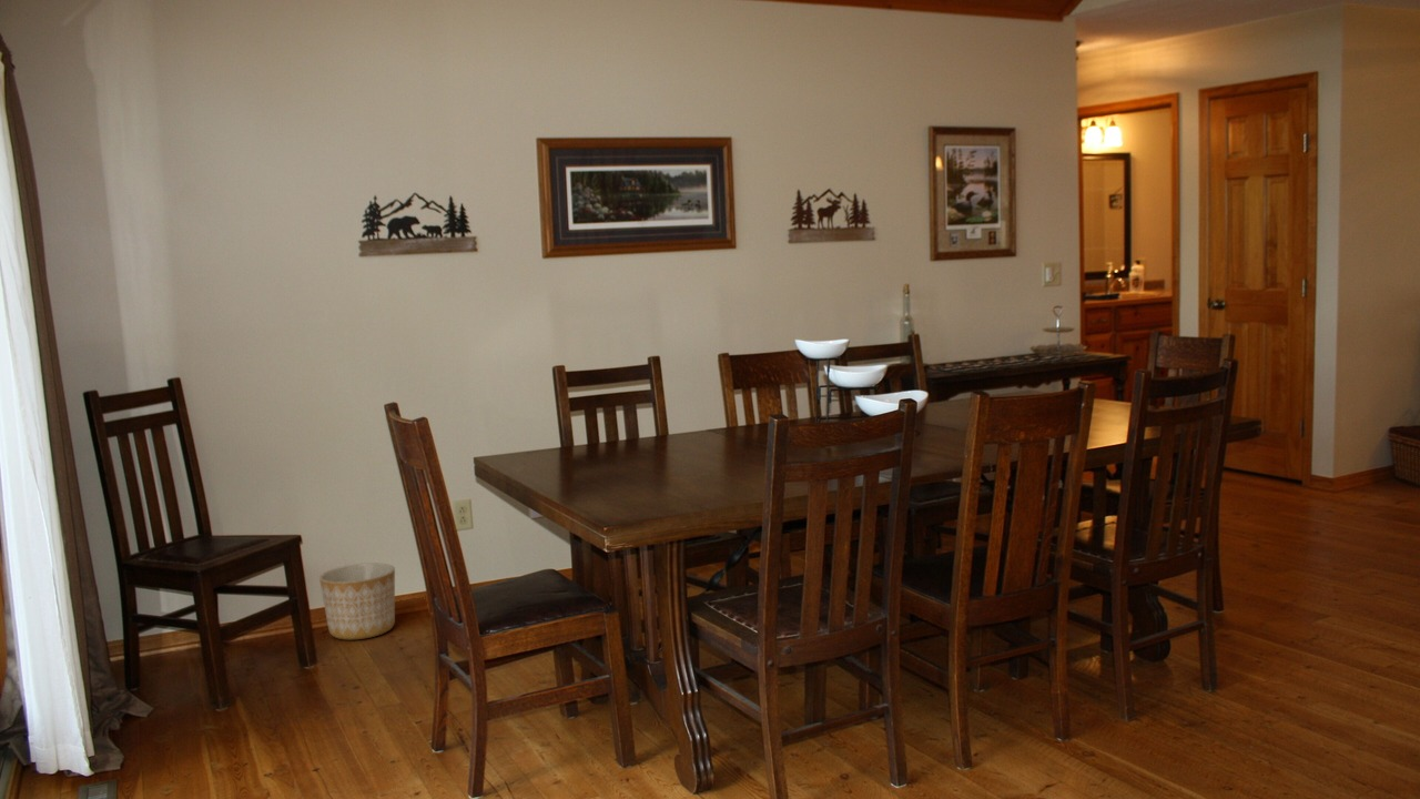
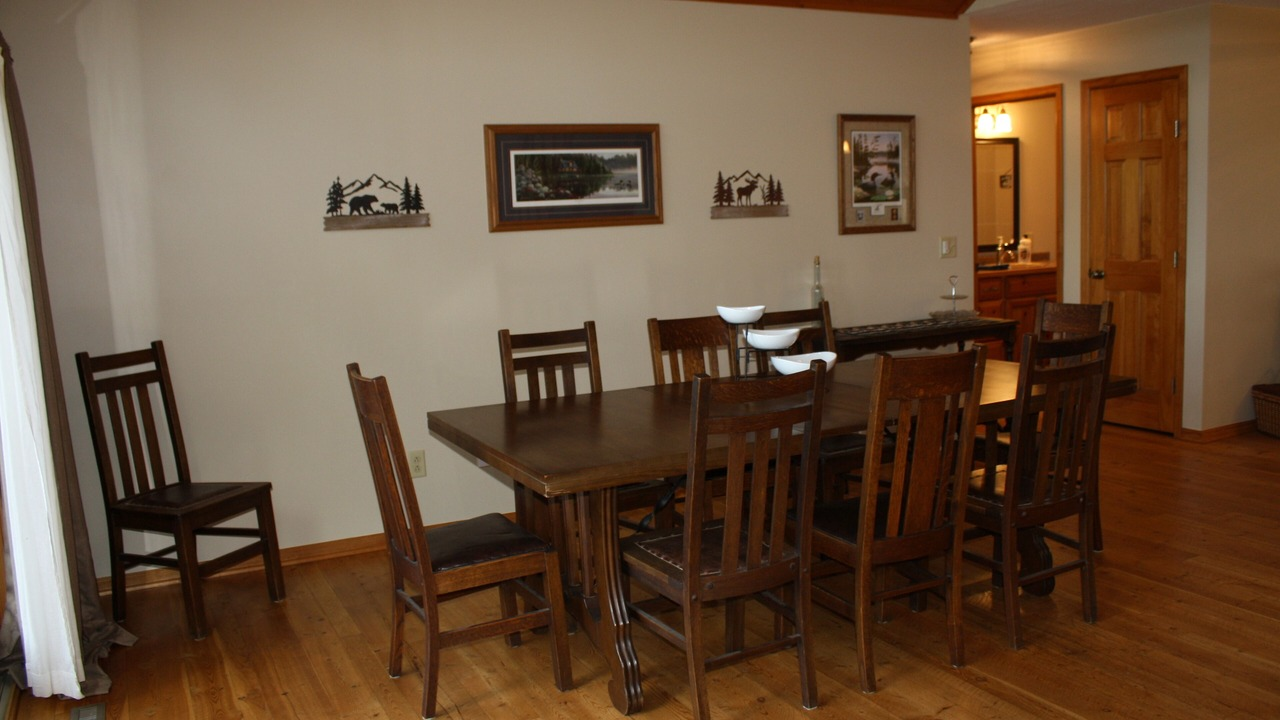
- planter [318,562,396,641]
